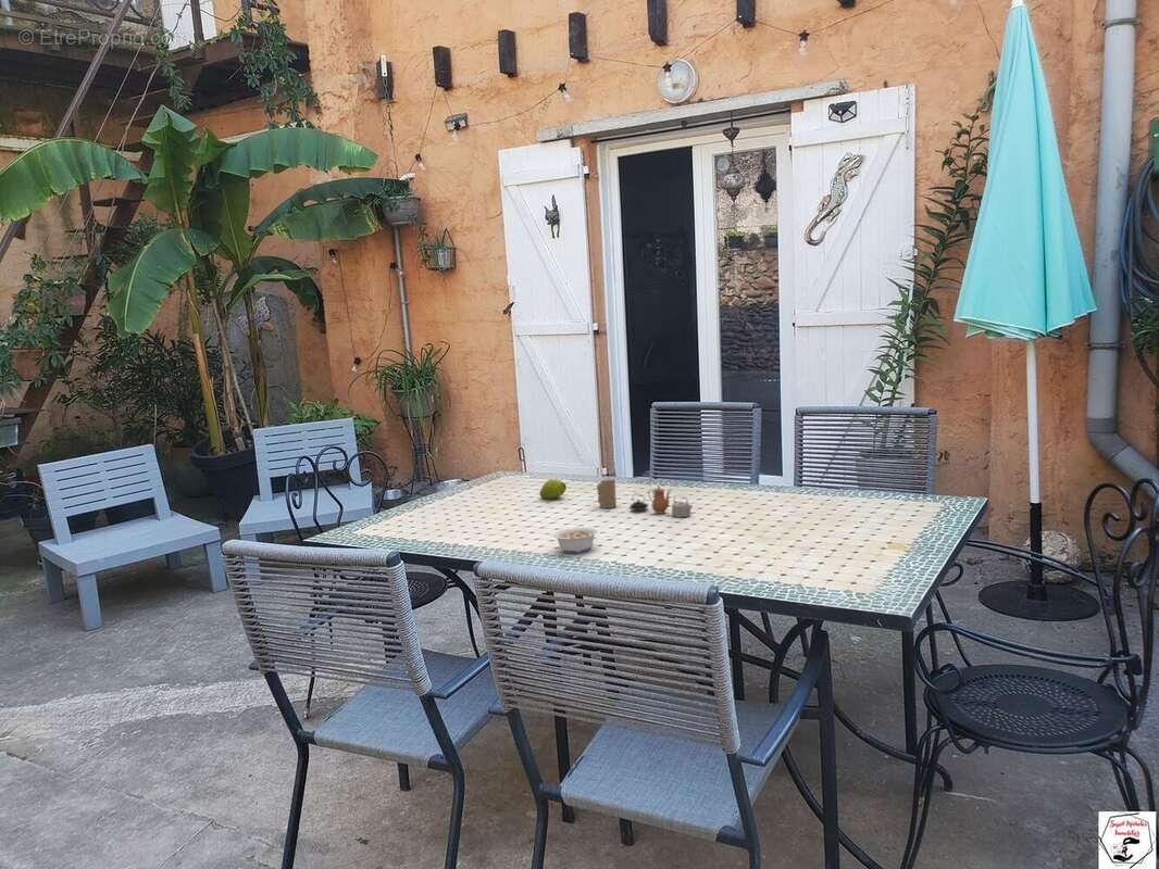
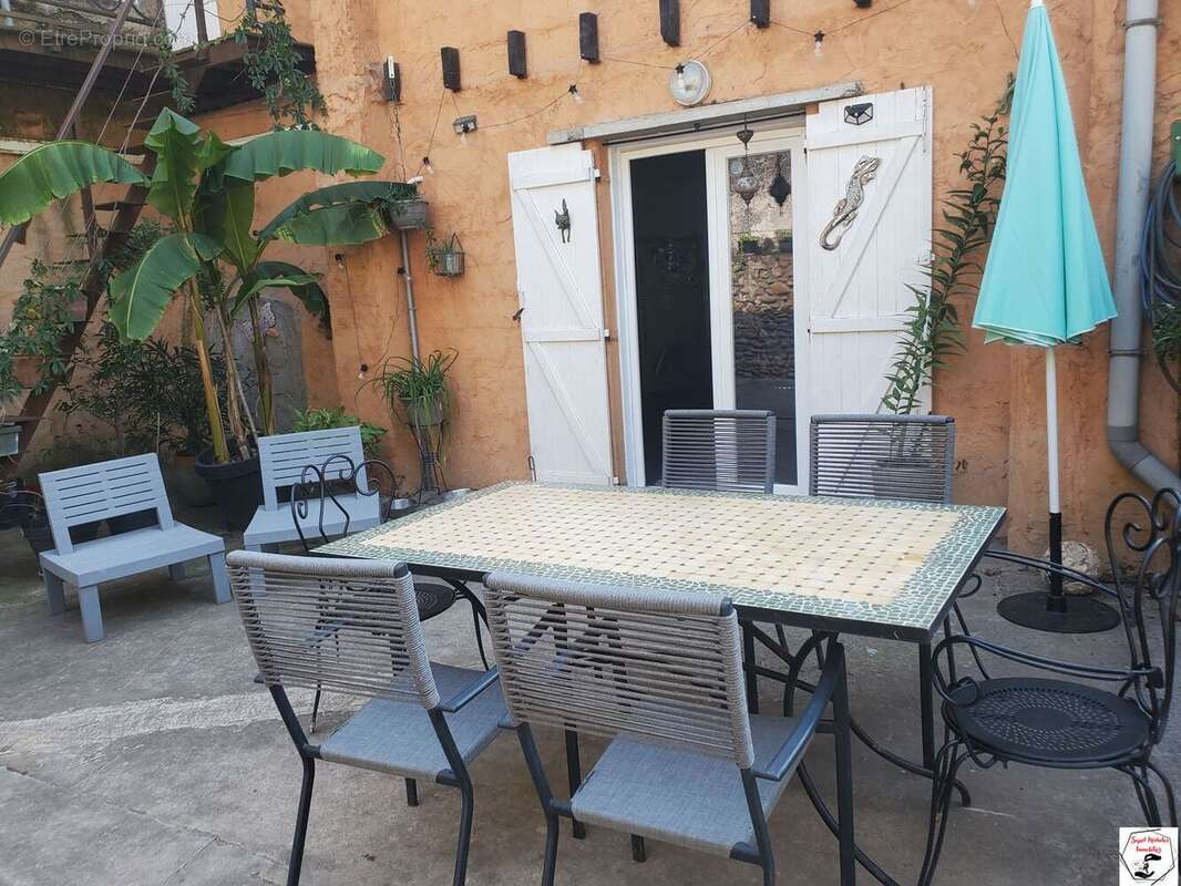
- legume [544,527,599,554]
- candle [596,477,618,509]
- fruit [538,478,568,500]
- teapot [628,484,694,518]
